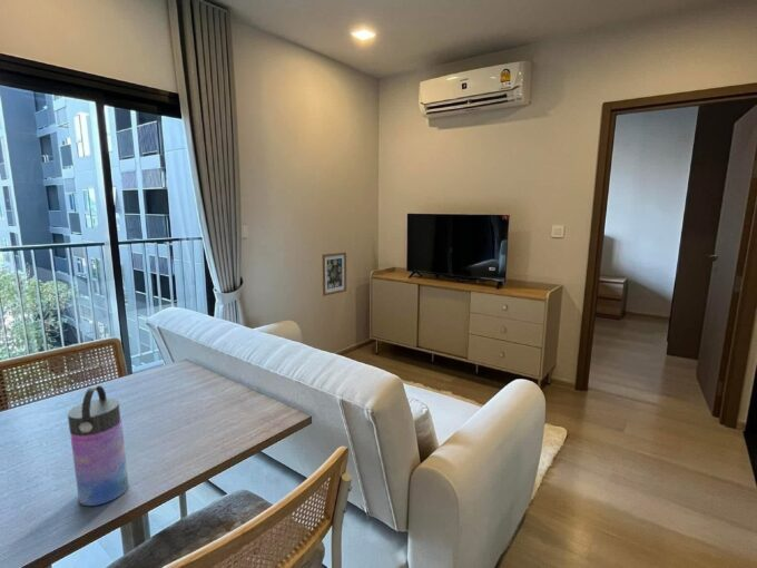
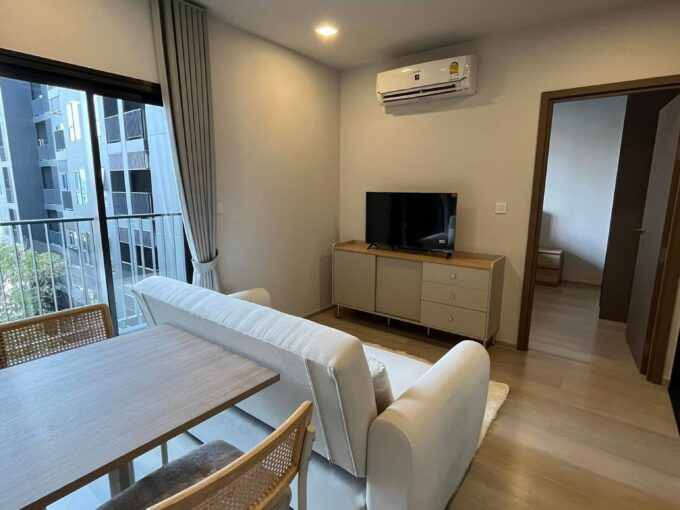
- wall art [322,252,347,297]
- water bottle [67,384,129,507]
